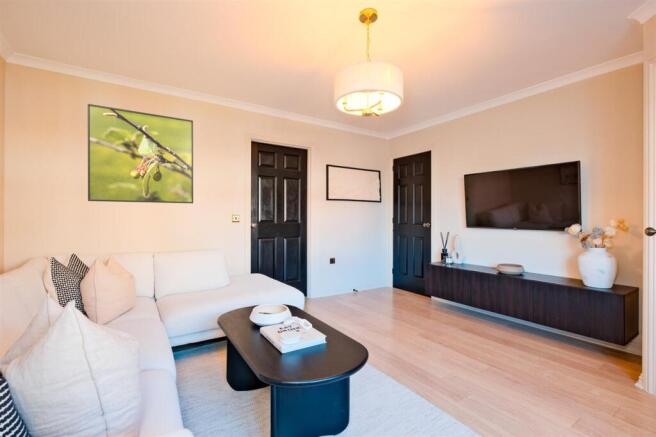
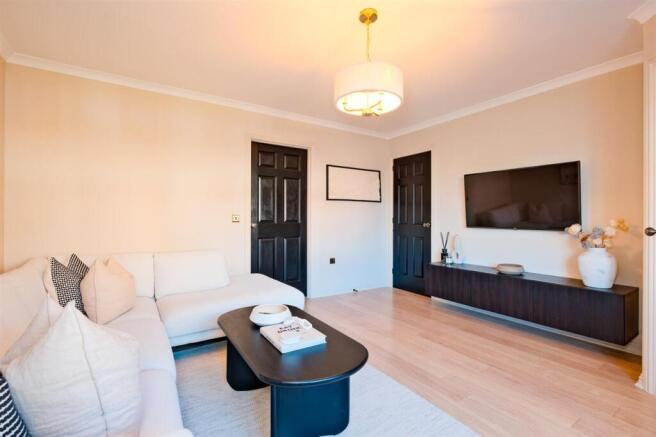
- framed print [87,103,194,204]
